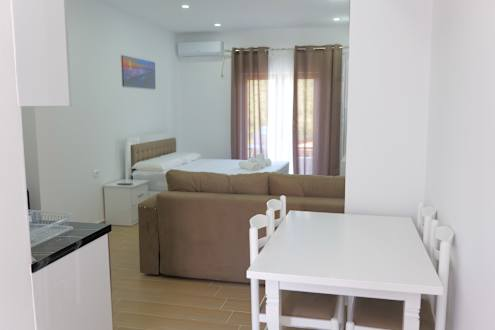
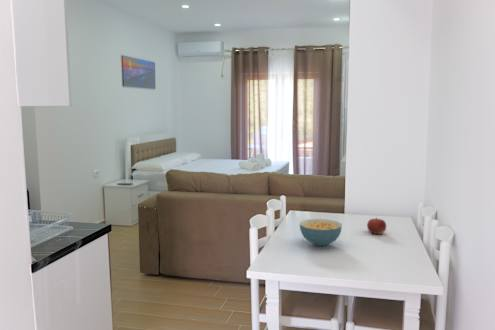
+ cereal bowl [299,218,343,247]
+ fruit [366,216,387,235]
